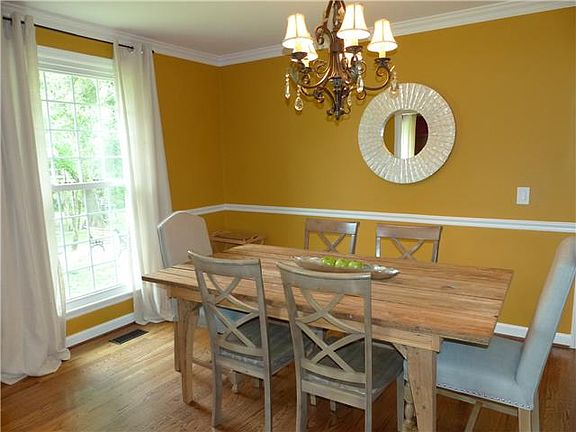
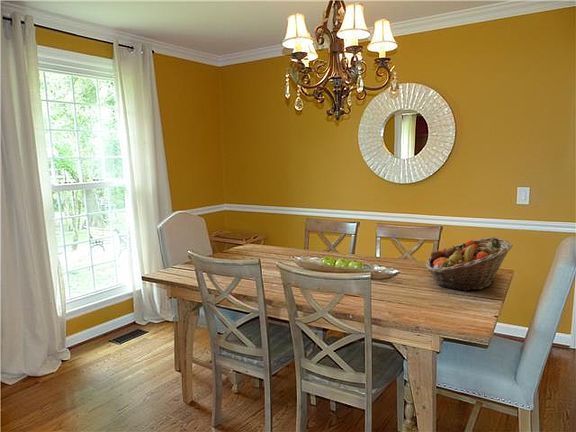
+ fruit basket [425,236,514,292]
